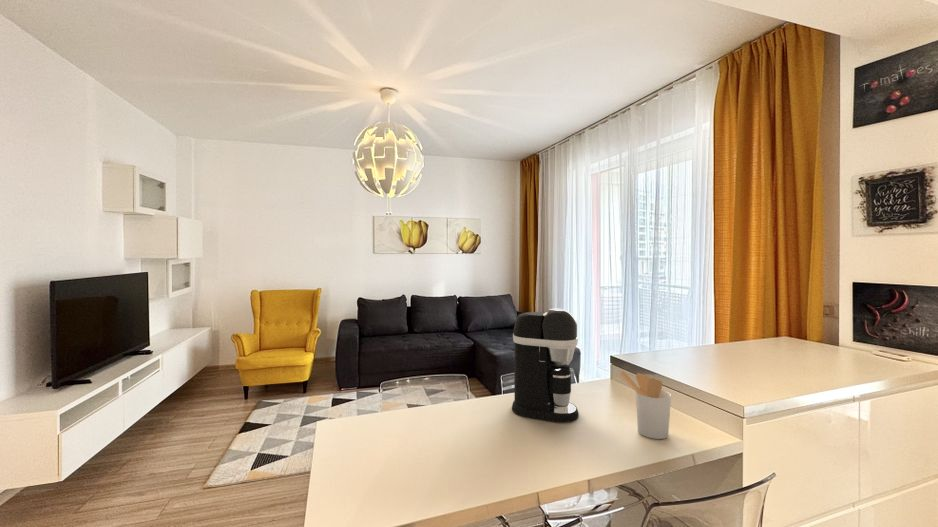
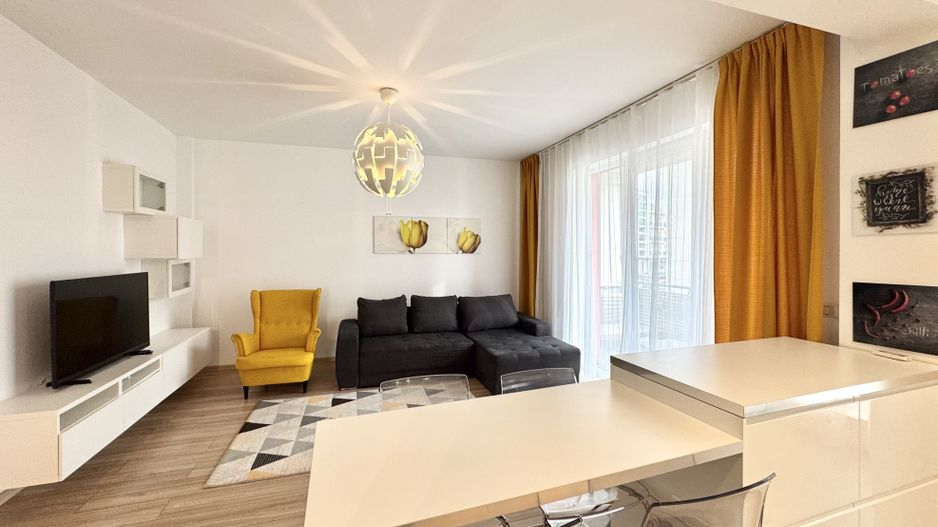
- utensil holder [618,370,672,440]
- coffee maker [511,308,580,423]
